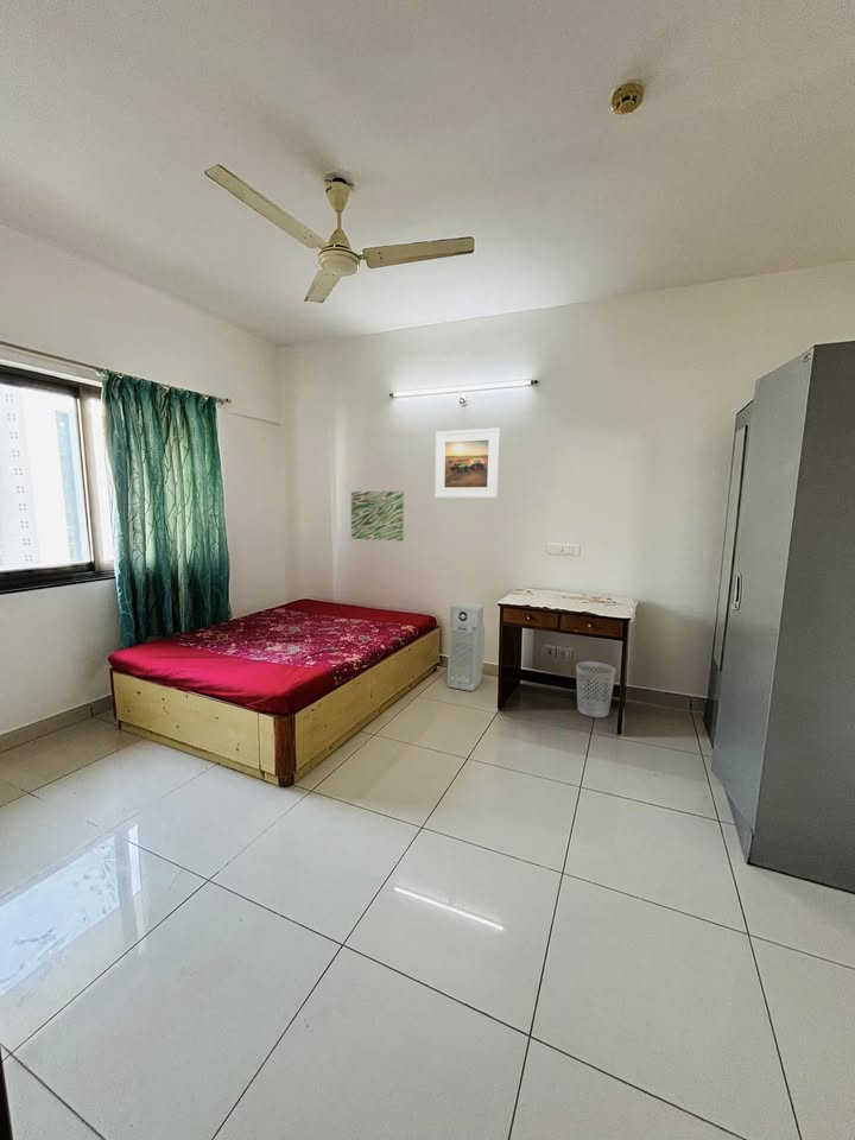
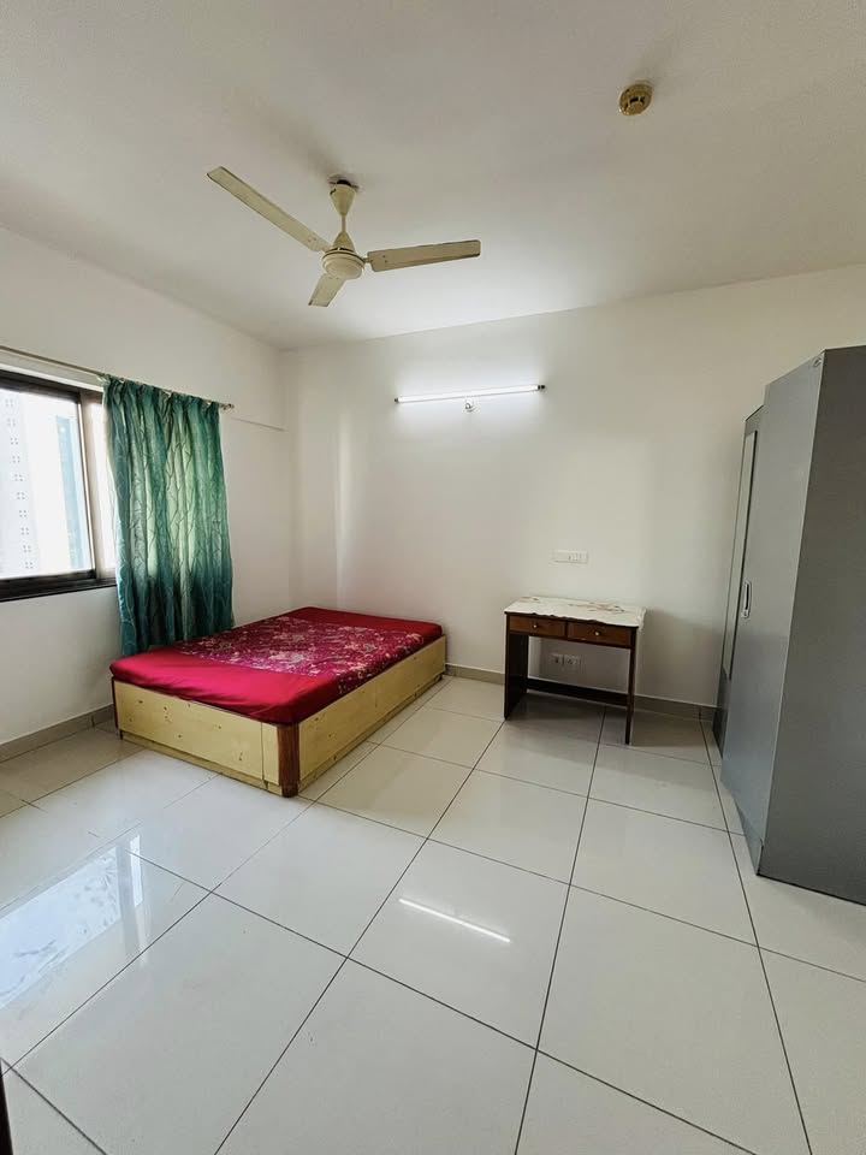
- wastebasket [575,660,616,718]
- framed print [433,426,501,499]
- wall art [350,490,405,542]
- air purifier [445,602,486,692]
